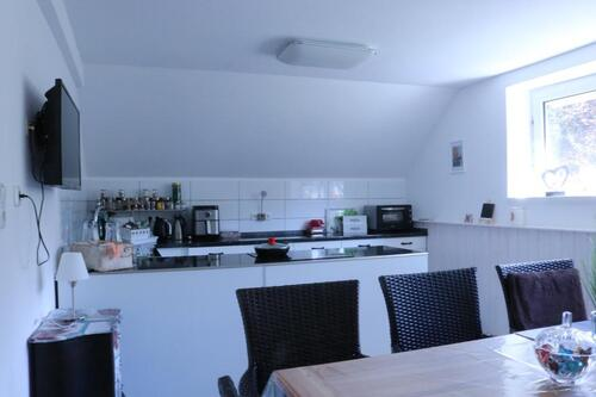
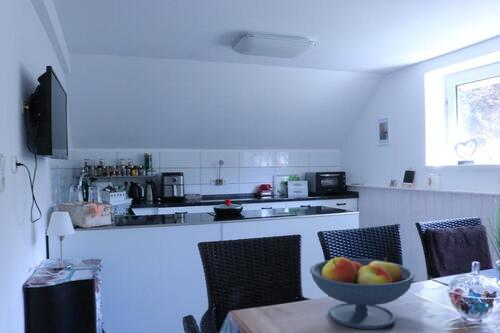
+ fruit bowl [309,256,415,330]
